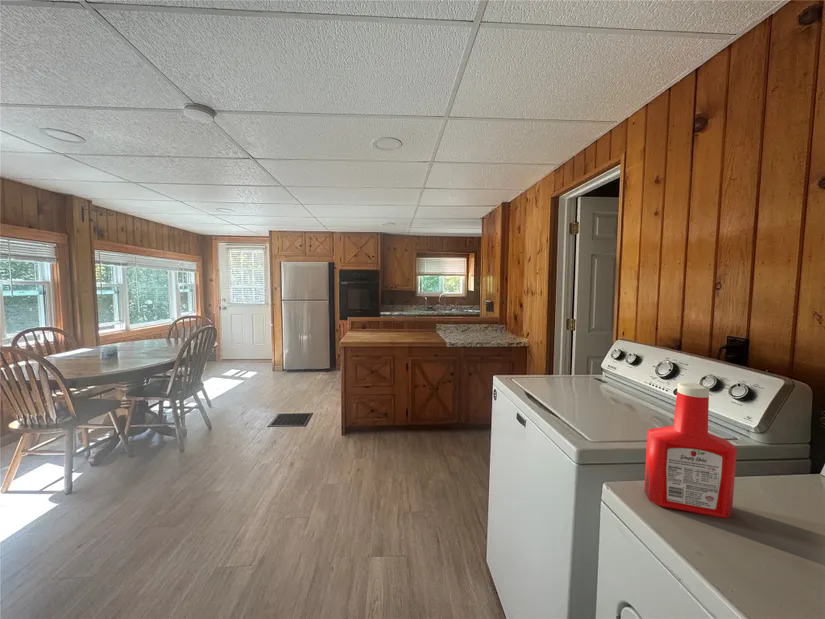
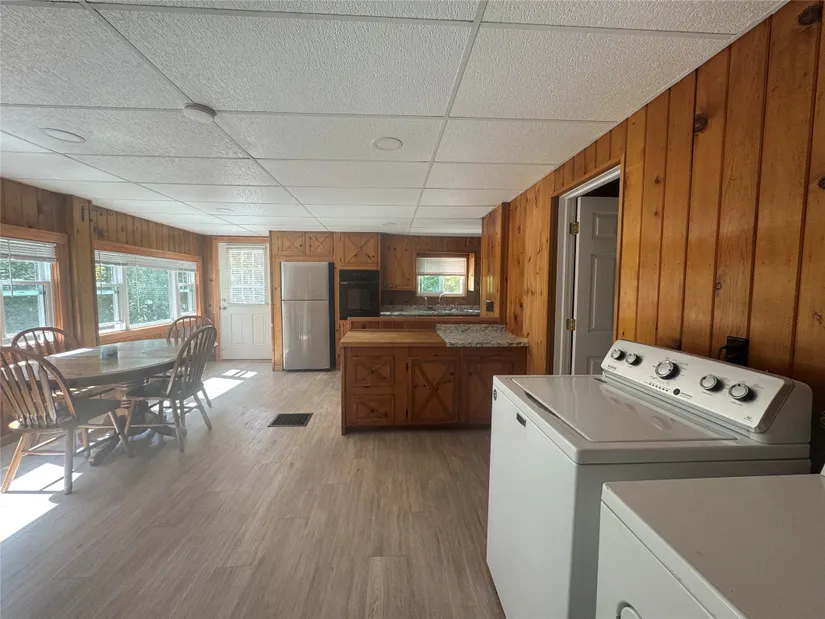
- soap bottle [643,381,738,520]
